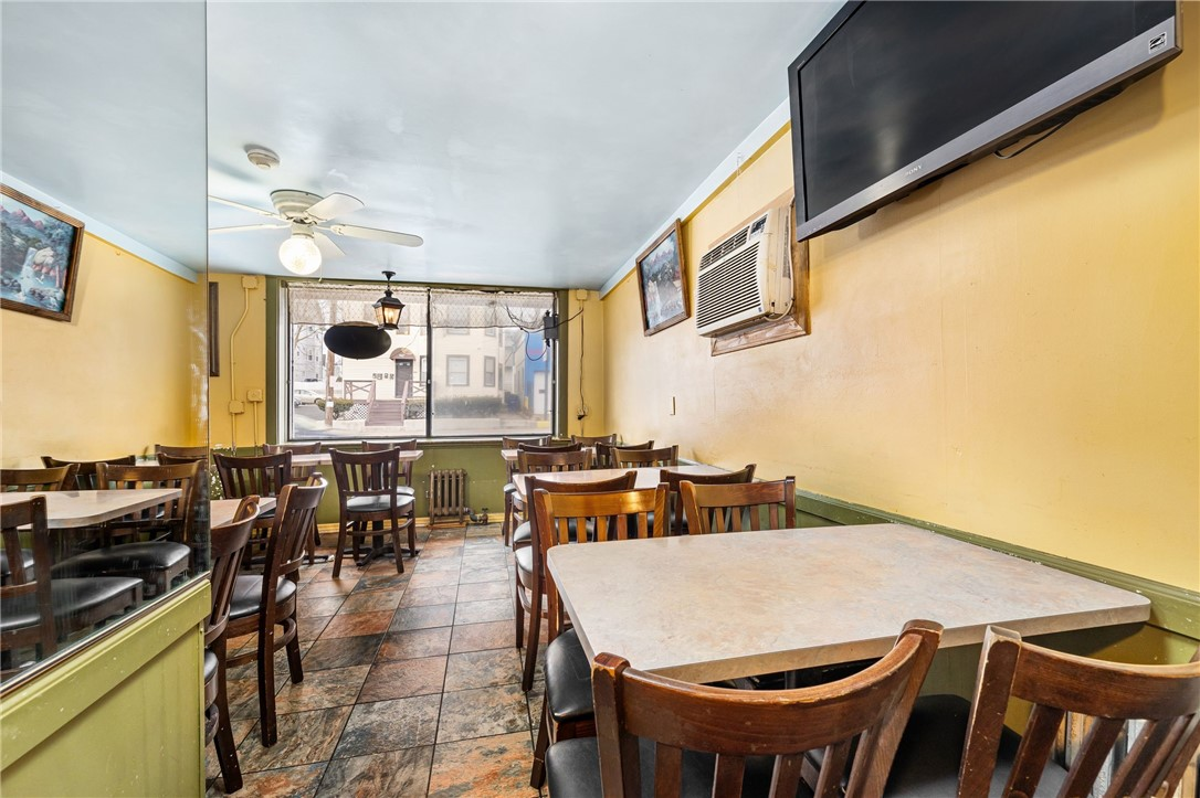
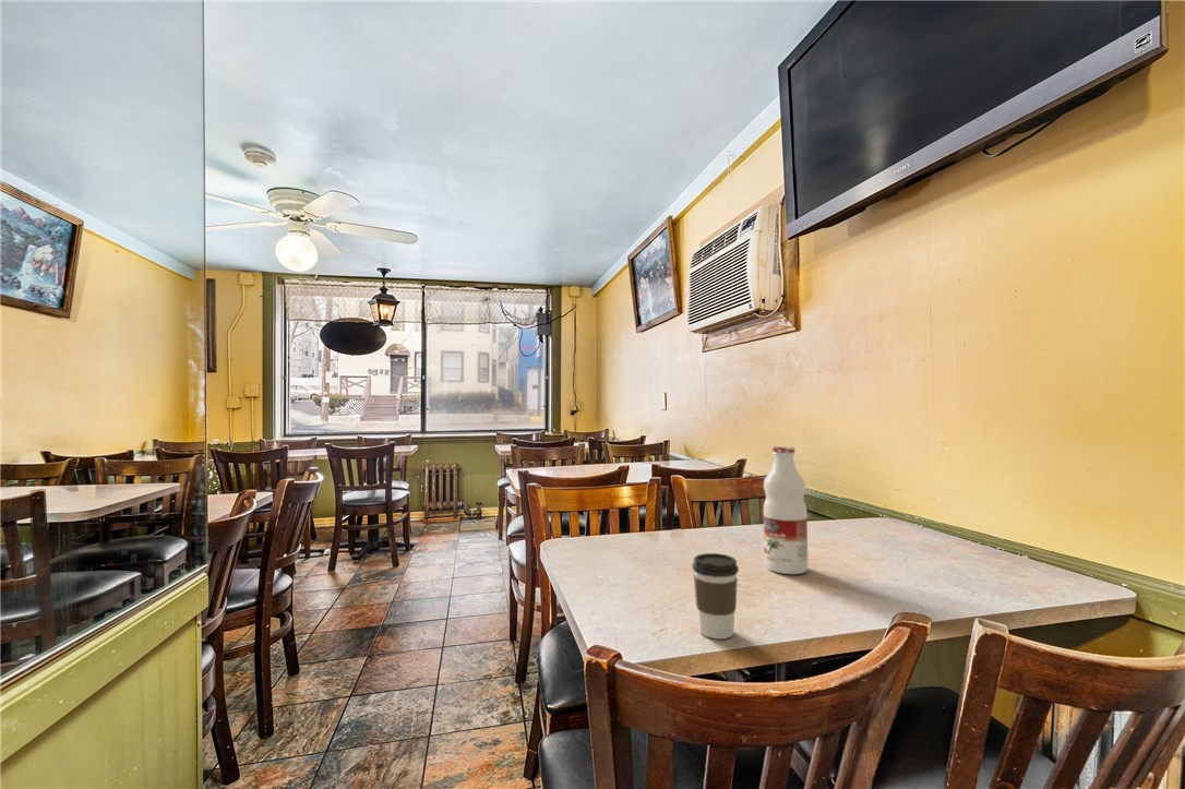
+ beverage bottle [763,445,810,575]
+ coffee cup [691,552,740,639]
